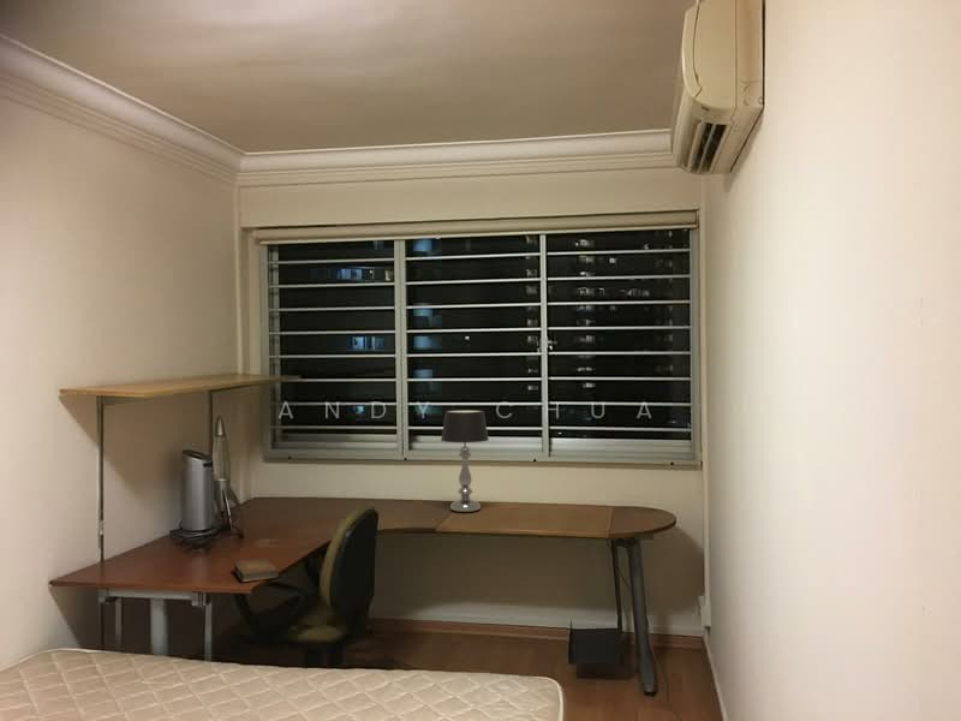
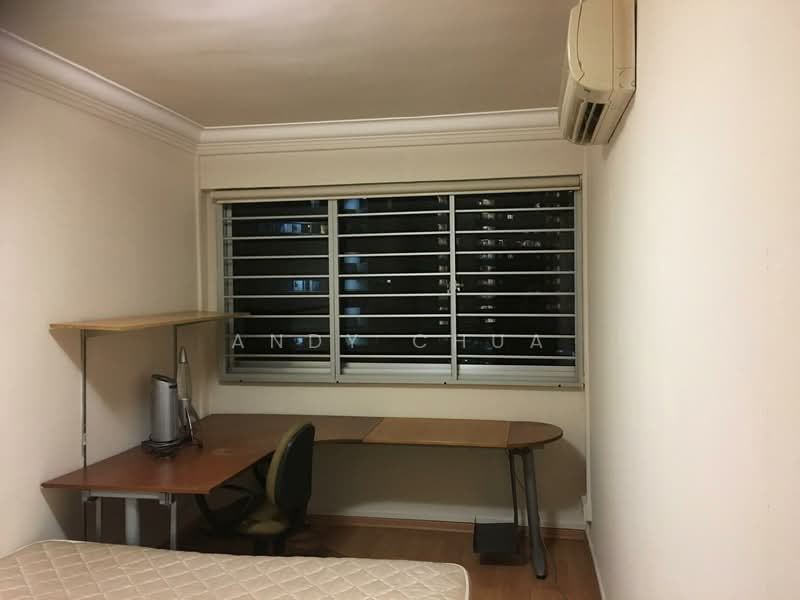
- table lamp [440,409,490,513]
- book [232,558,280,583]
